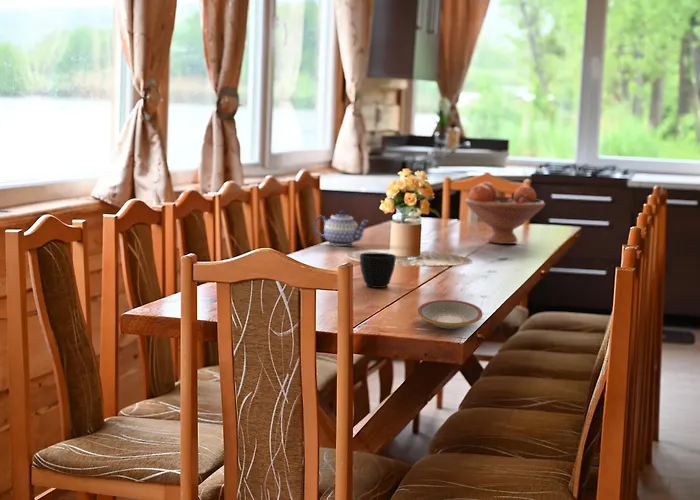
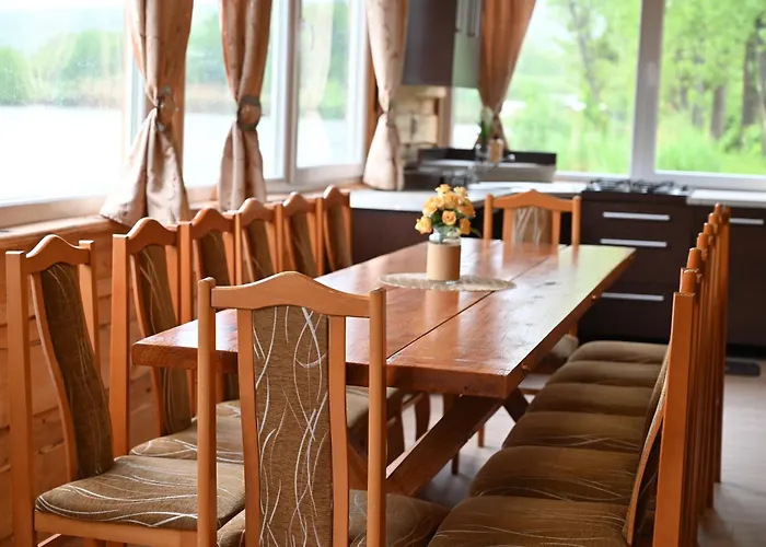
- cup [359,252,397,289]
- fruit bowl [464,181,546,245]
- plate [417,299,483,330]
- teapot [313,210,370,247]
